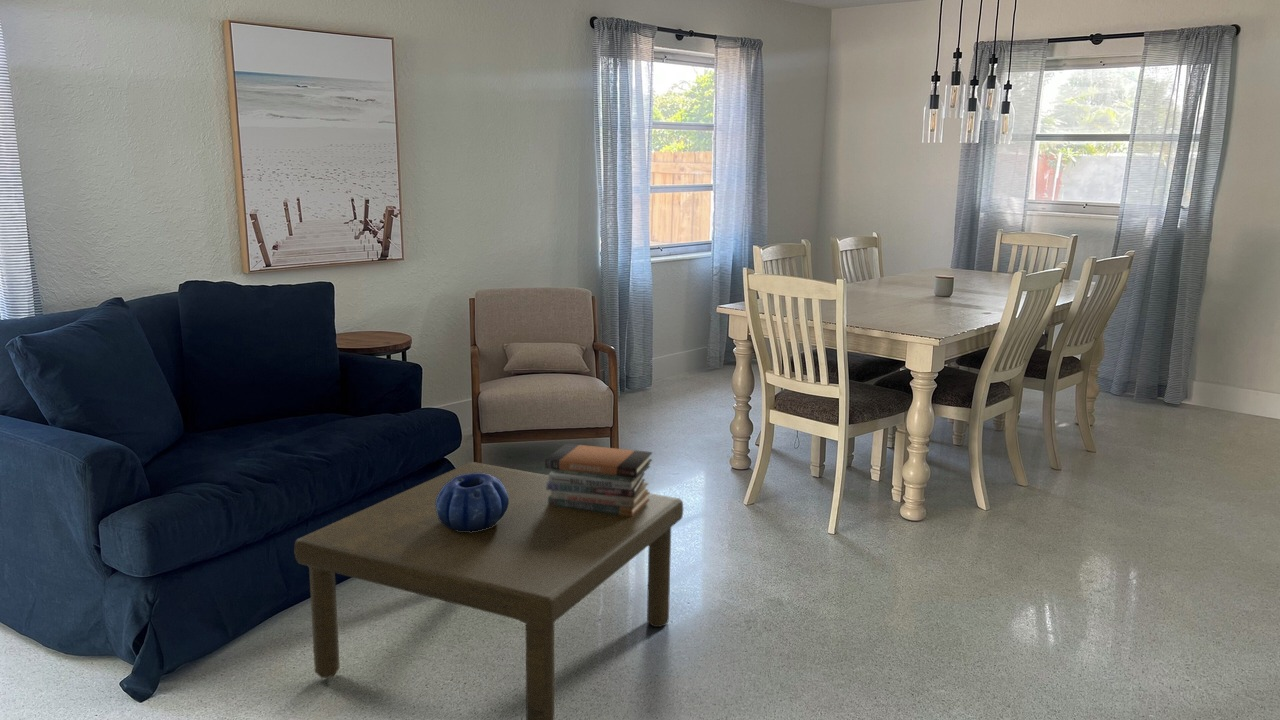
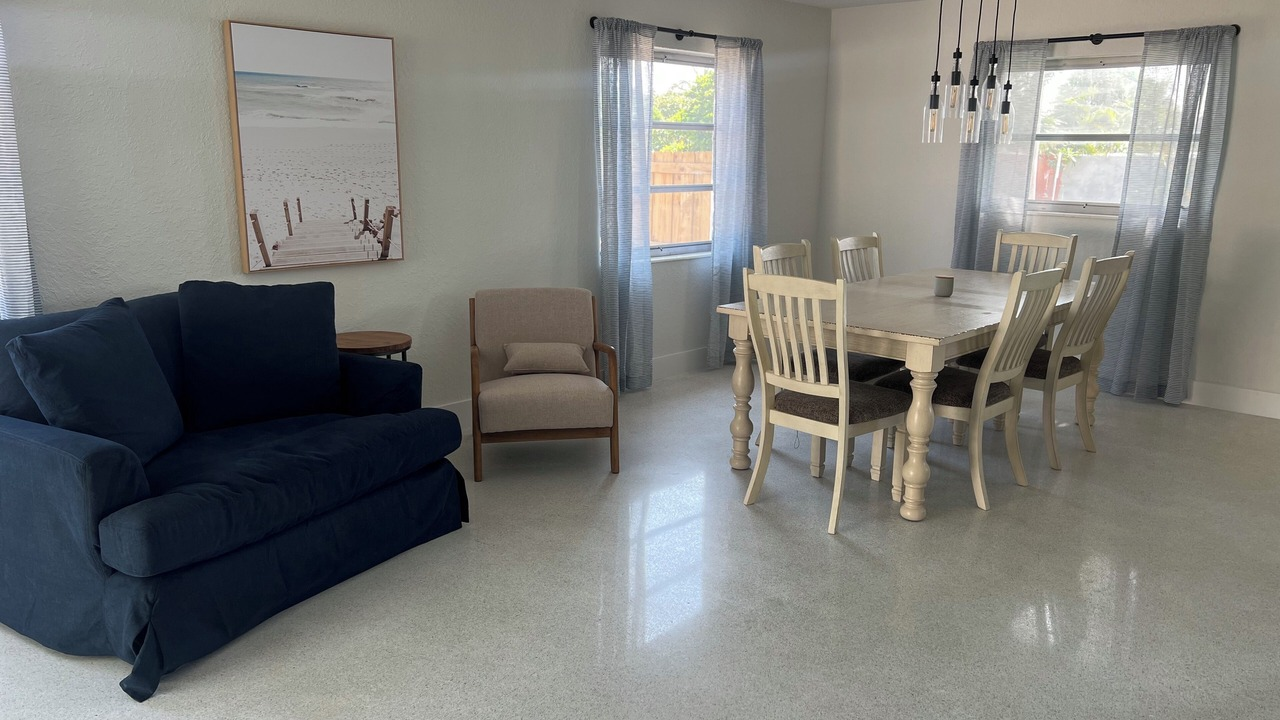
- coffee table [293,461,684,720]
- decorative bowl [435,473,509,532]
- book stack [544,443,653,517]
